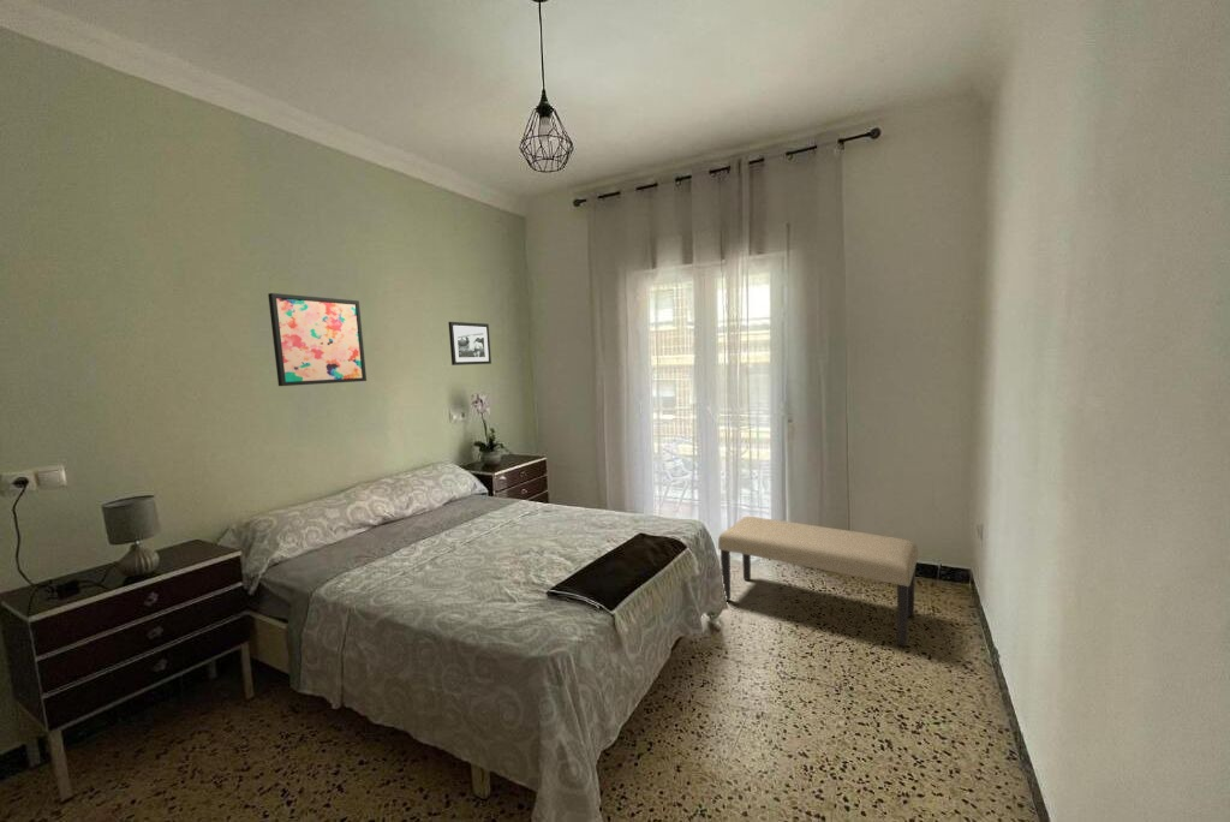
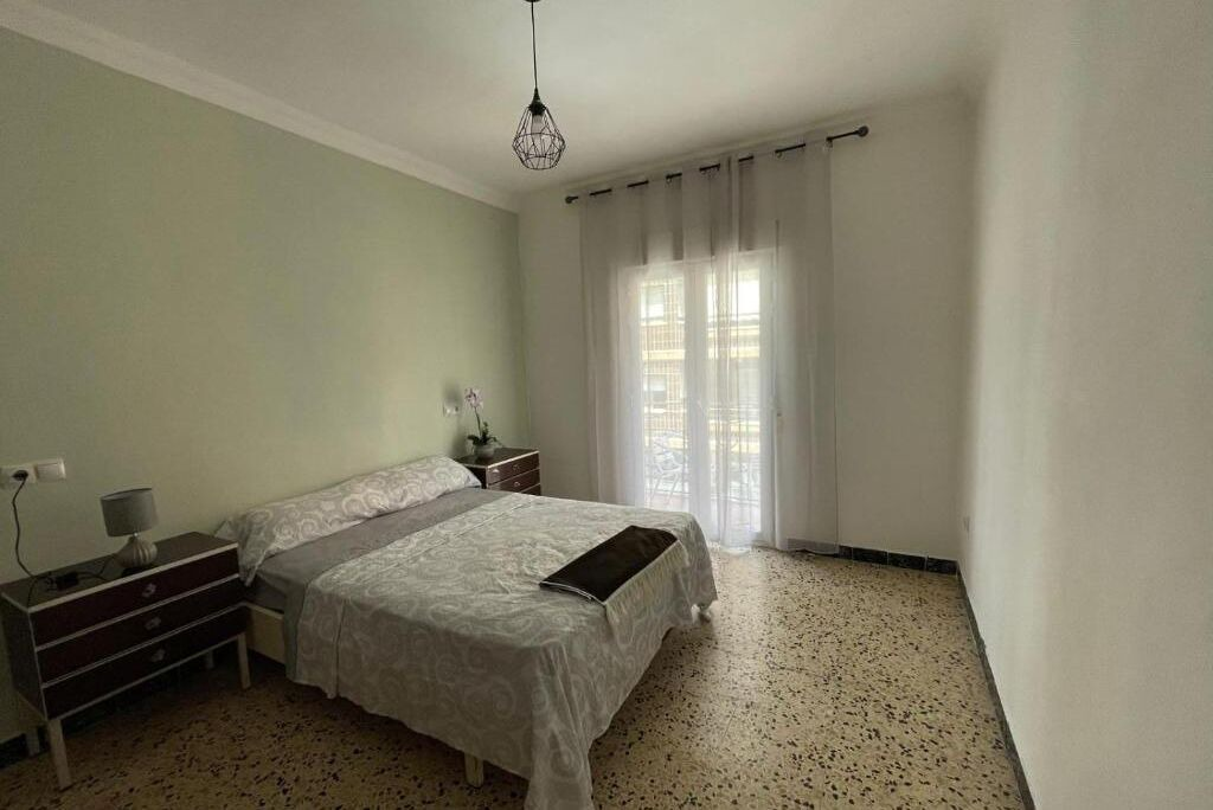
- wall art [267,292,368,387]
- picture frame [447,321,492,367]
- bench [717,516,919,648]
